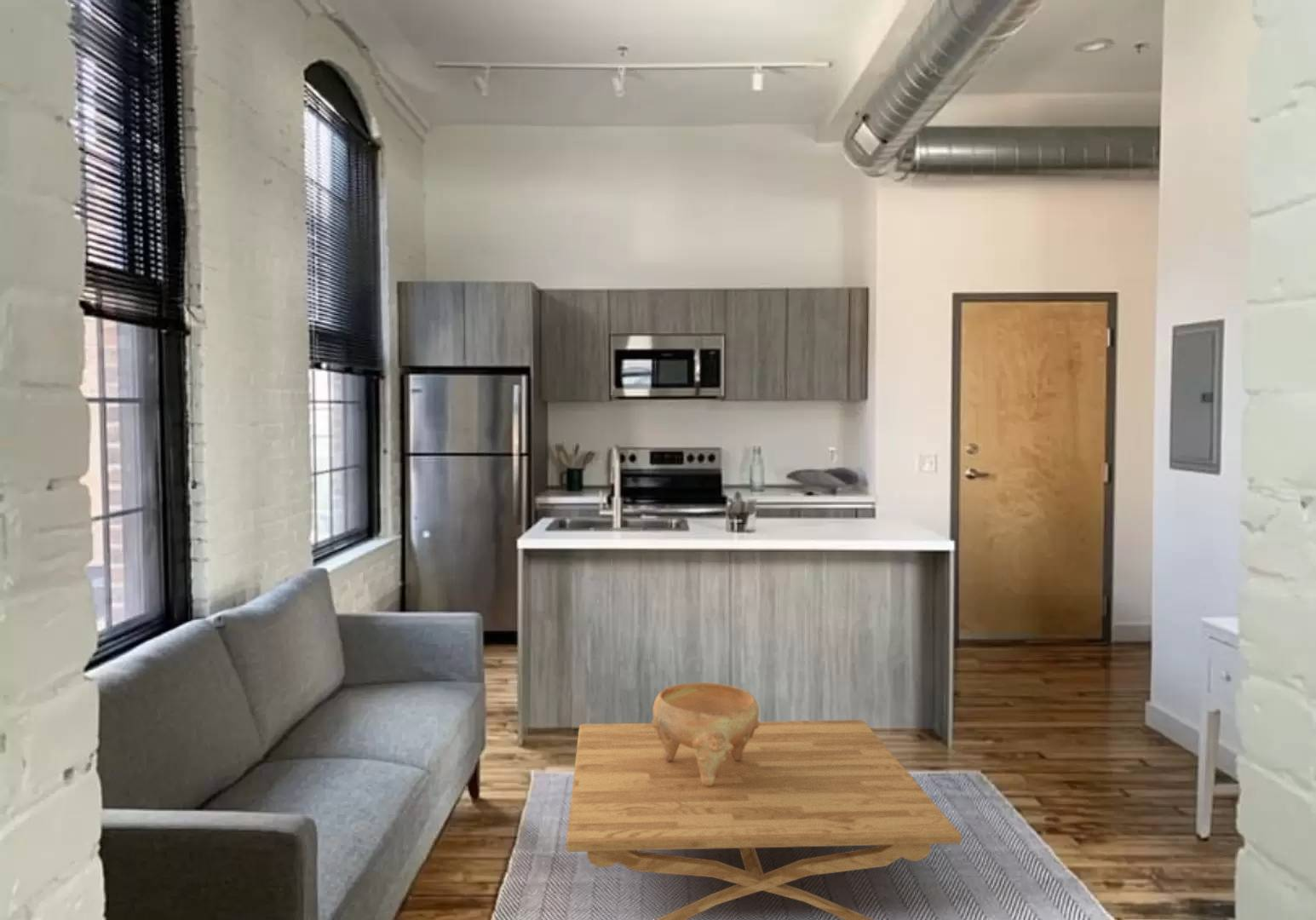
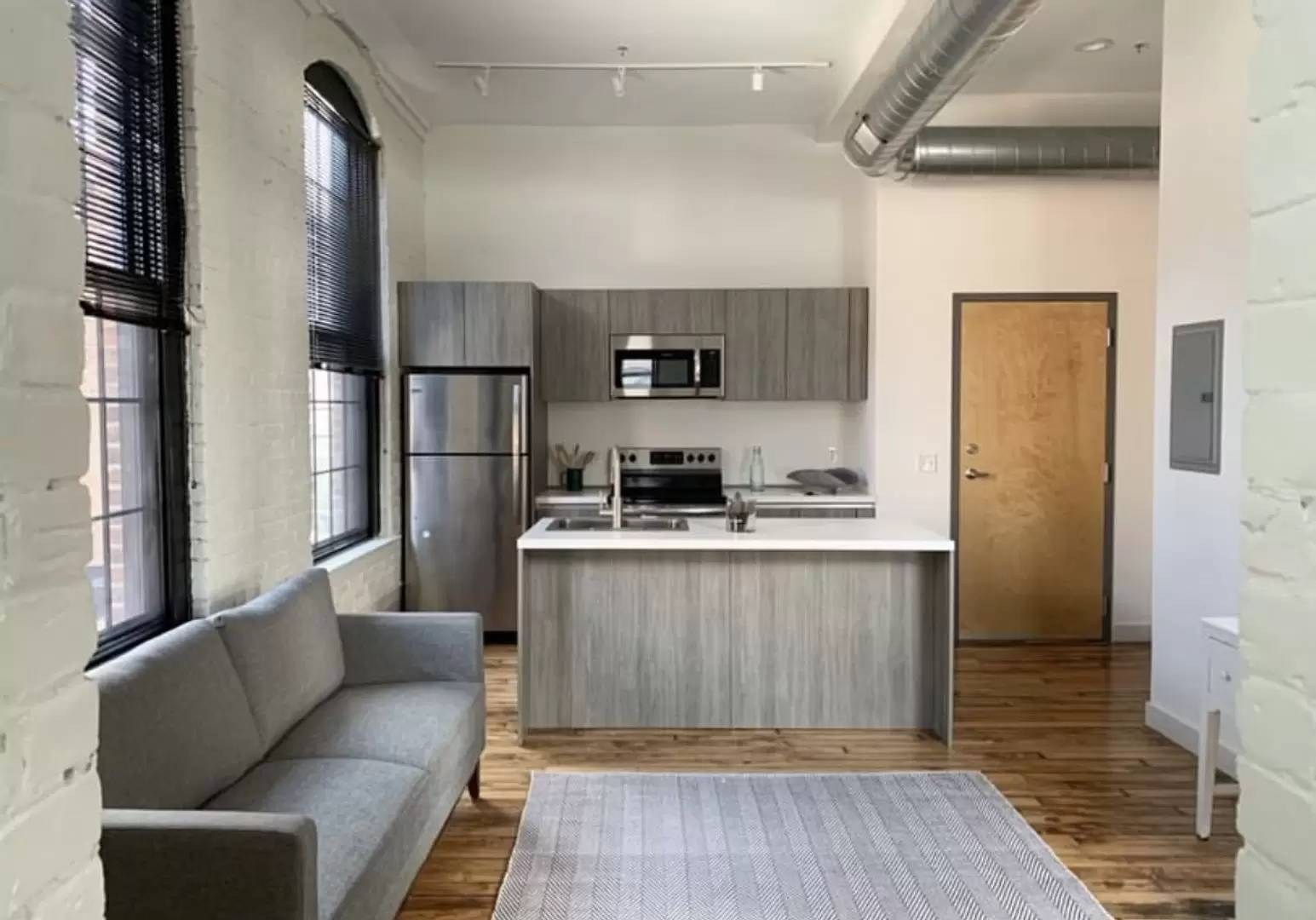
- coffee table [566,719,963,920]
- decorative bowl [651,681,760,786]
